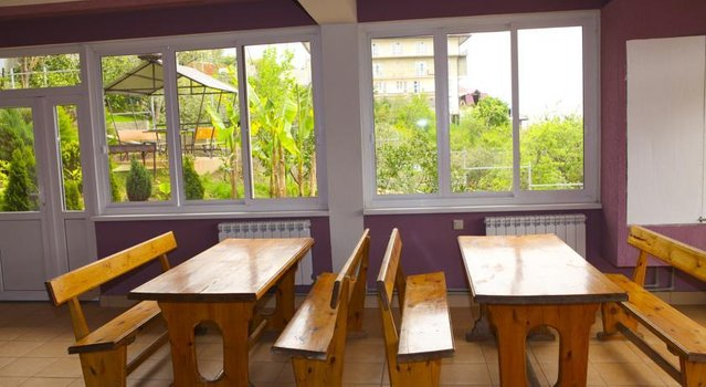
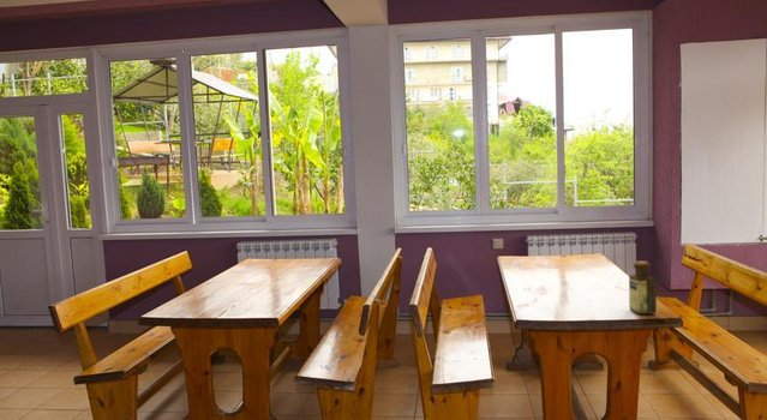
+ bottle [628,260,658,316]
